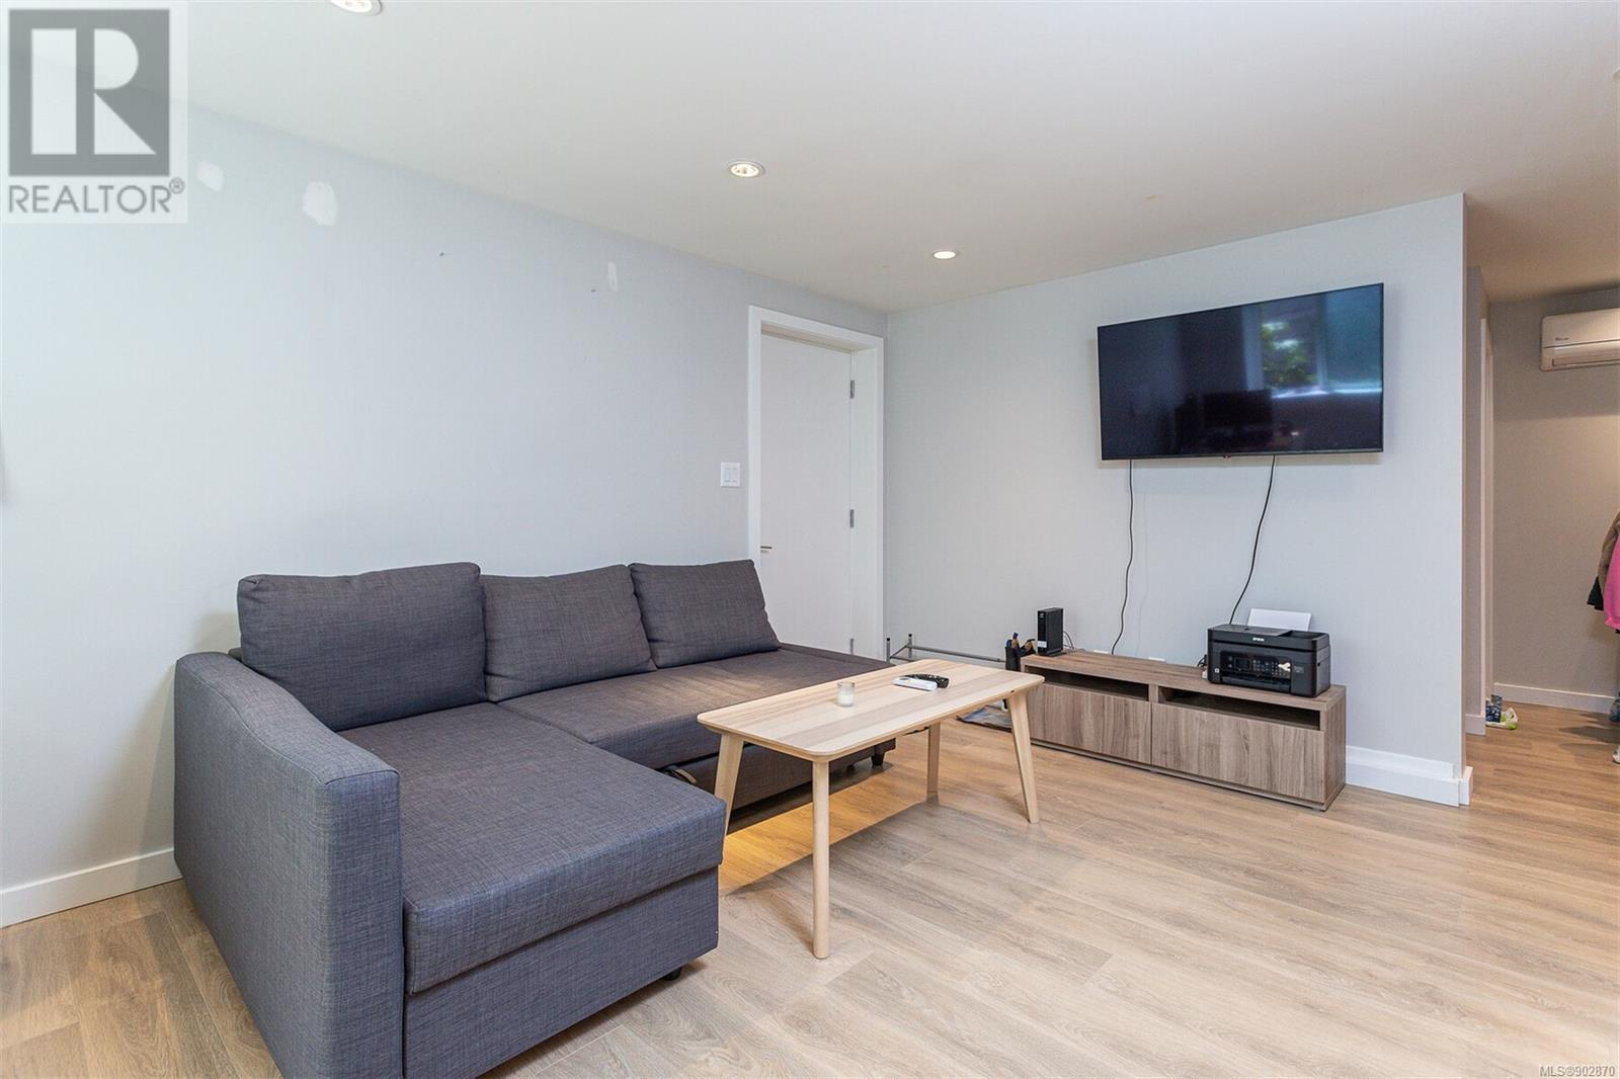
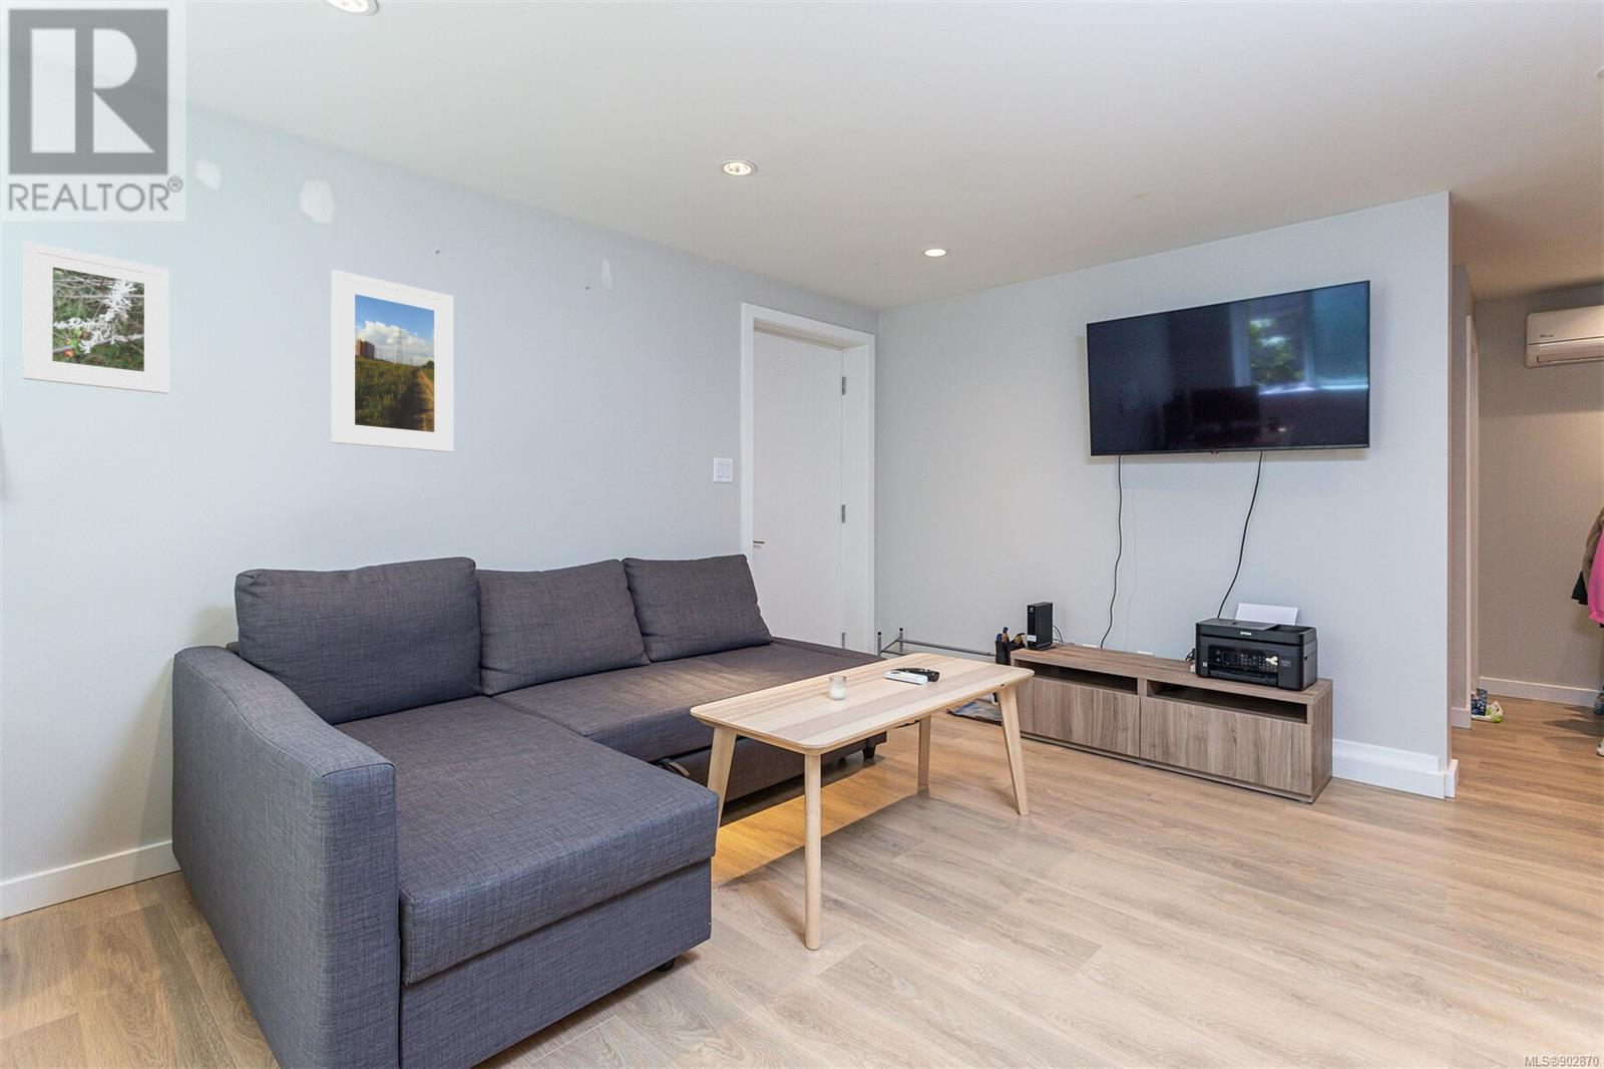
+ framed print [330,268,454,453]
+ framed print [21,241,171,395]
